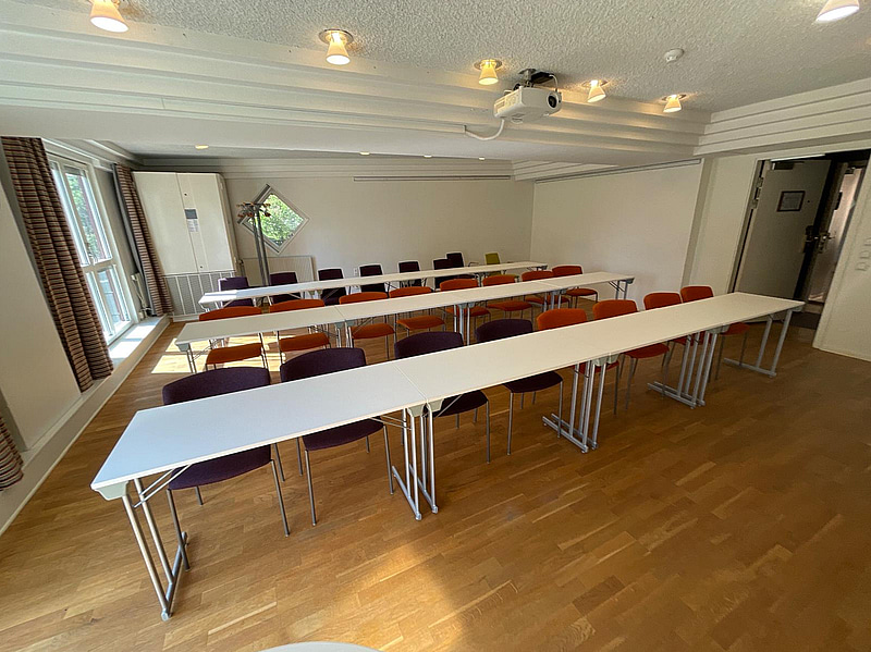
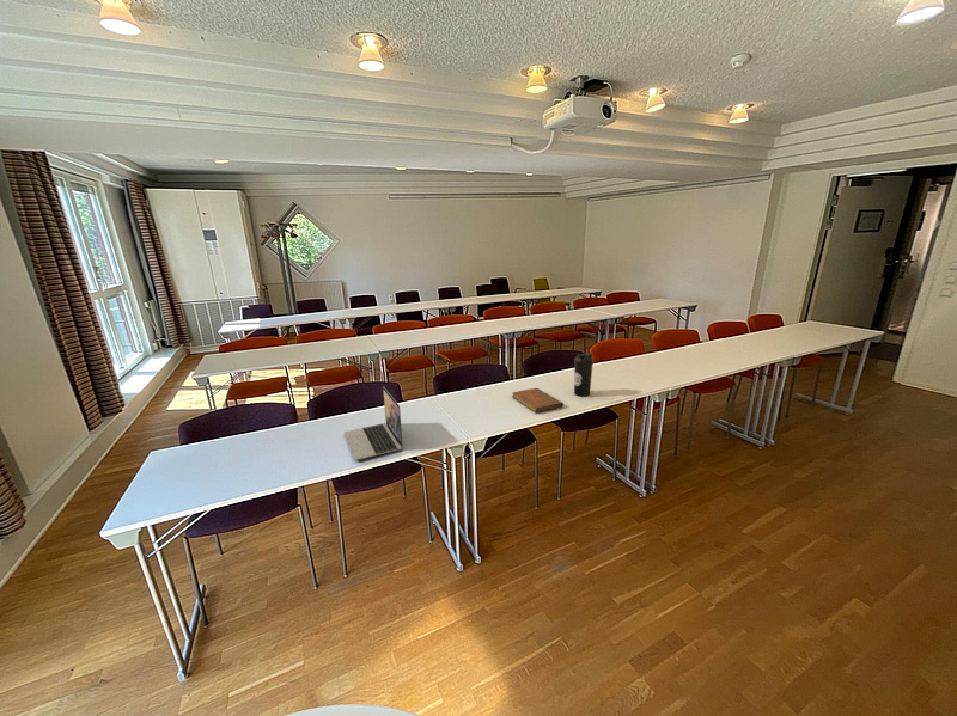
+ laptop [343,385,404,461]
+ notebook [511,387,565,414]
+ water bottle [573,351,595,398]
